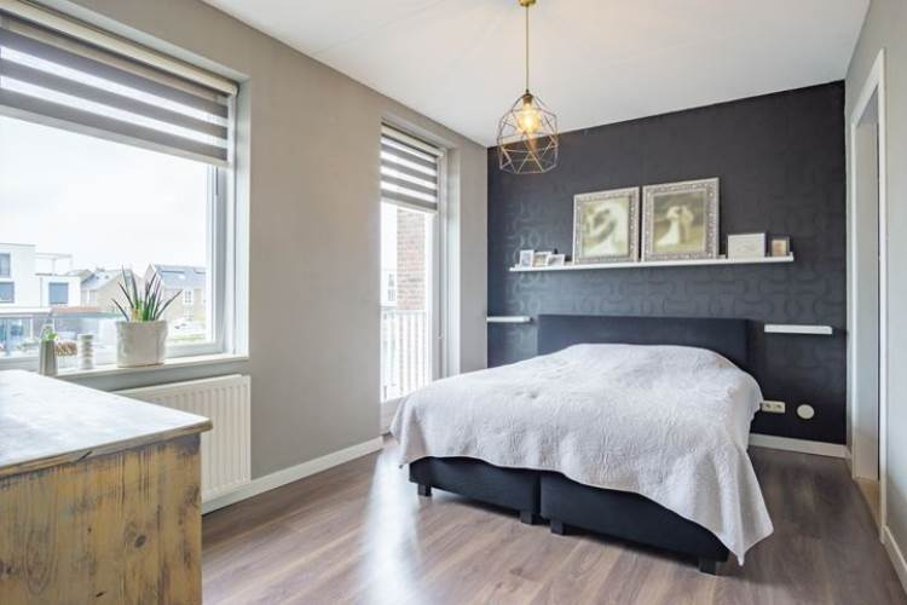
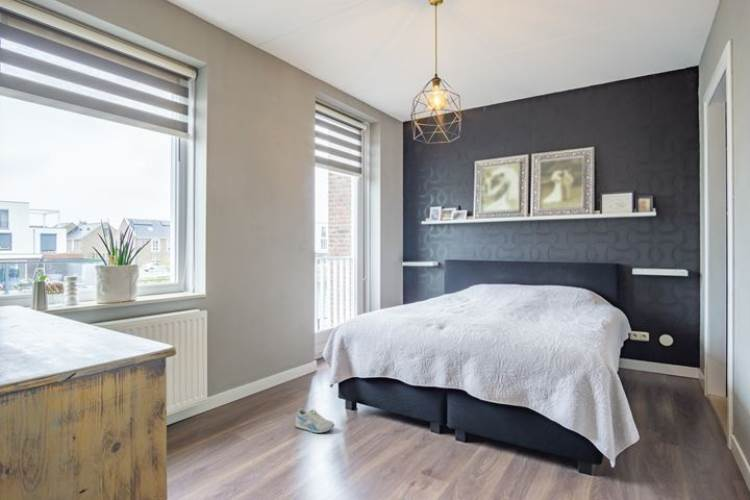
+ sneaker [294,407,335,434]
